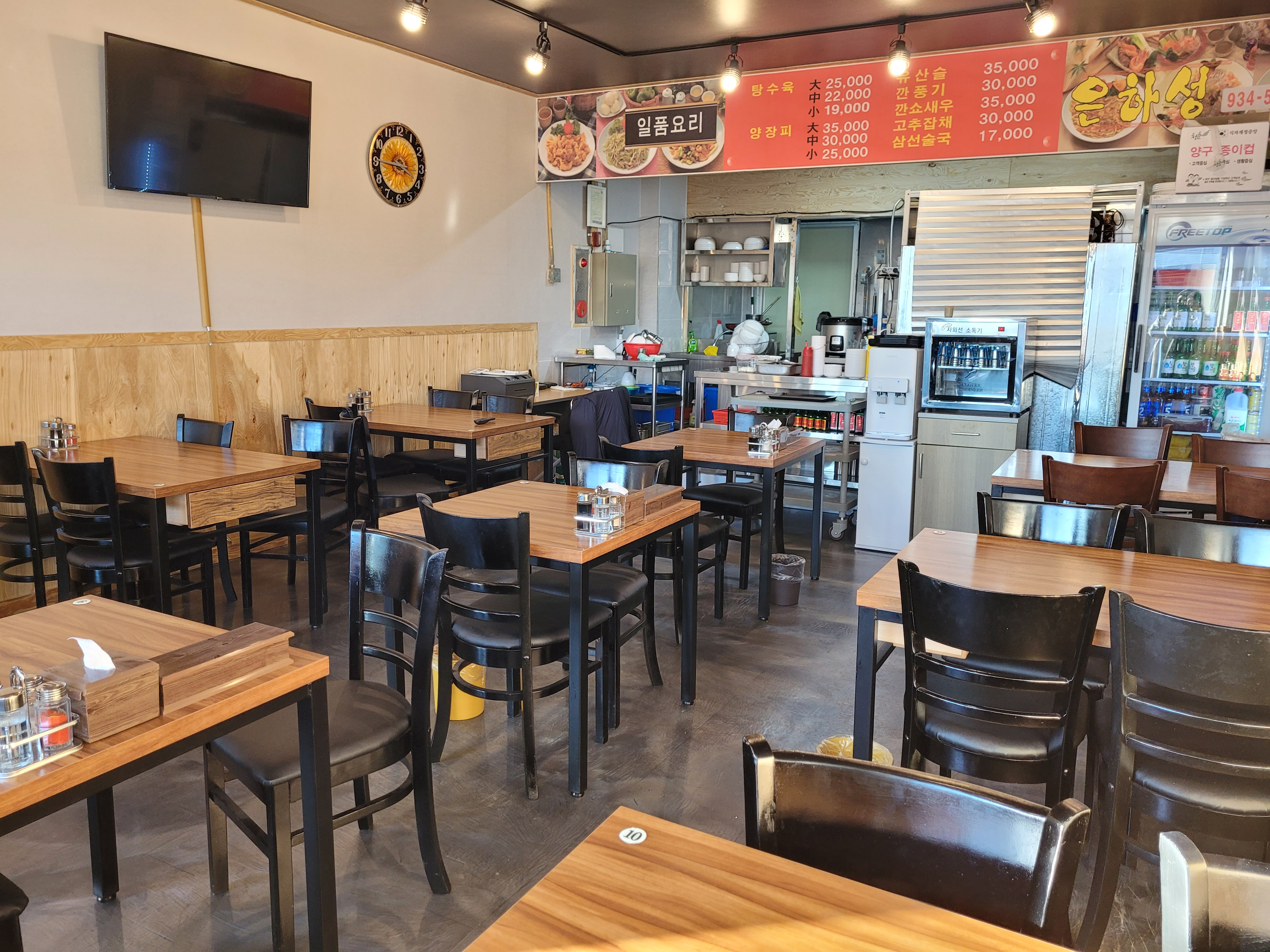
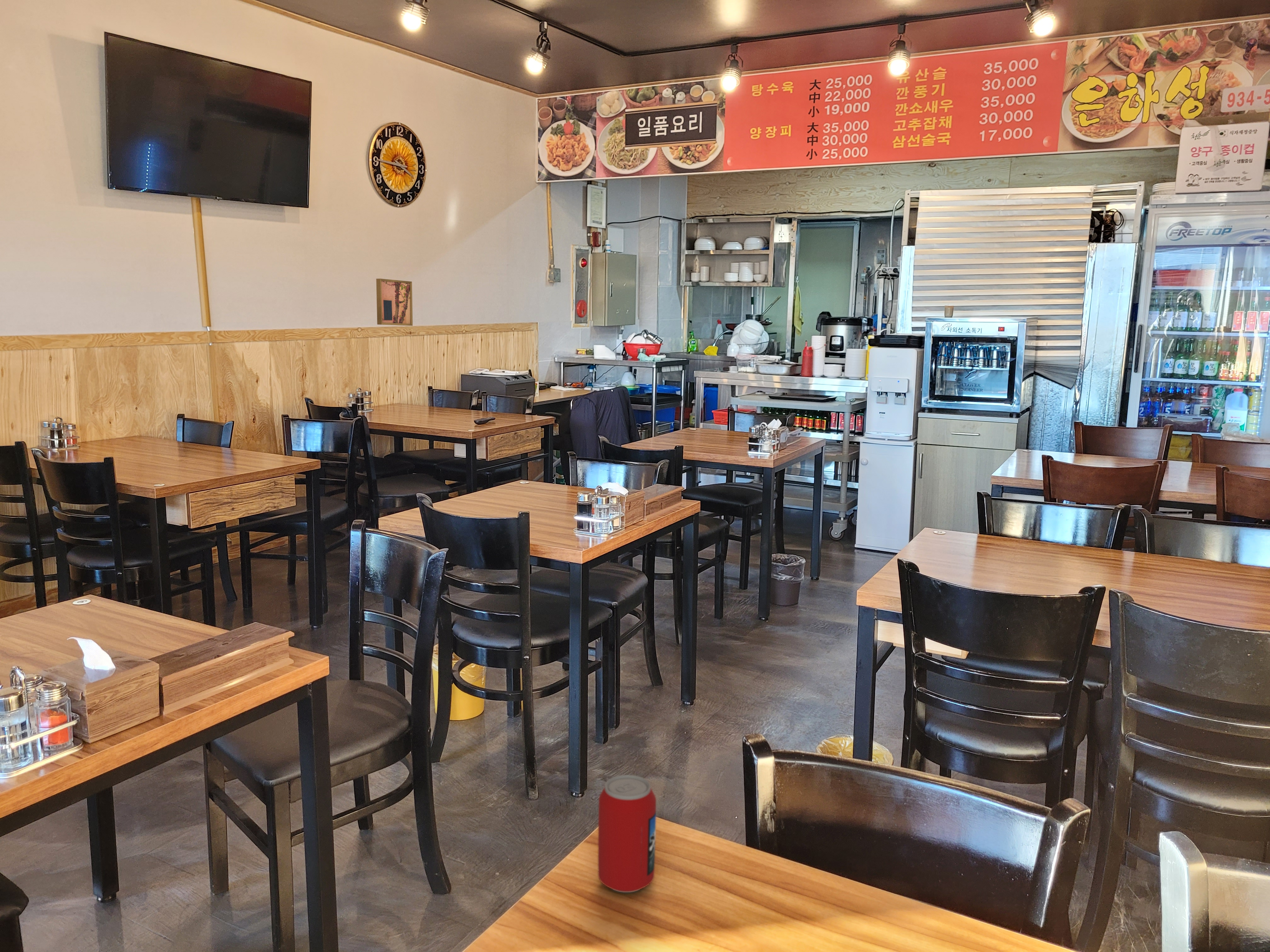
+ beverage can [598,774,656,893]
+ wall art [376,278,413,326]
